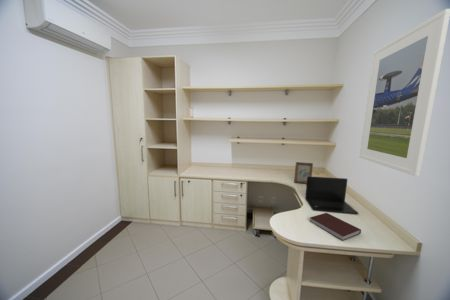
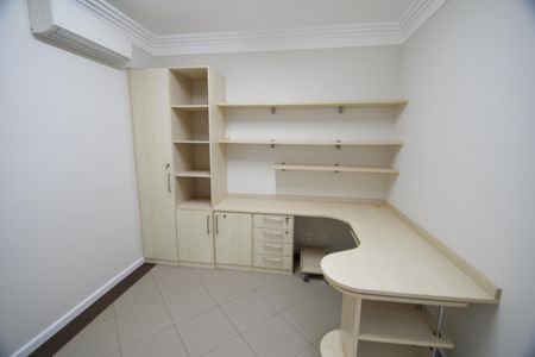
- notebook [309,212,362,242]
- laptop [304,176,359,215]
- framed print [358,8,450,177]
- picture frame [293,161,314,185]
